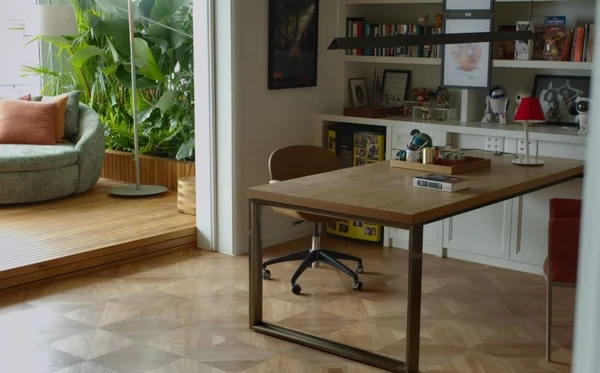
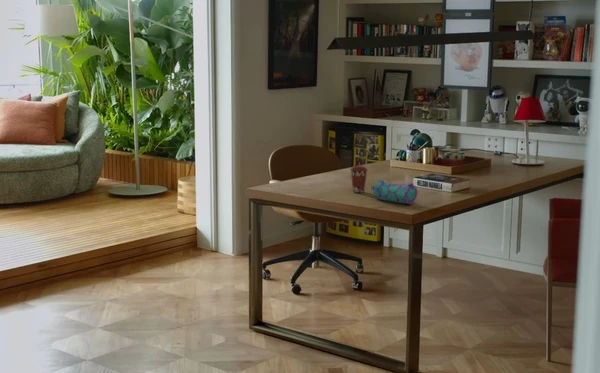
+ pencil case [370,178,419,205]
+ coffee cup [349,165,368,194]
